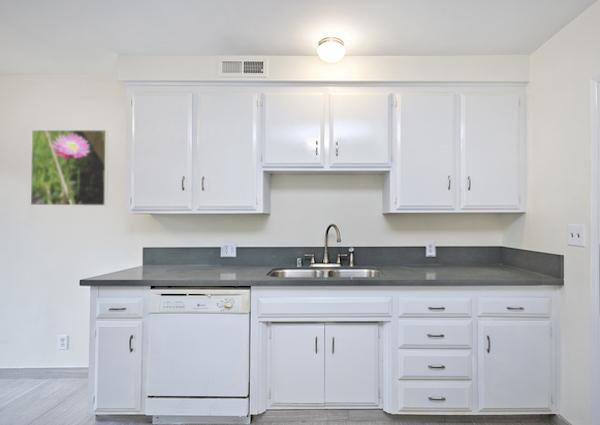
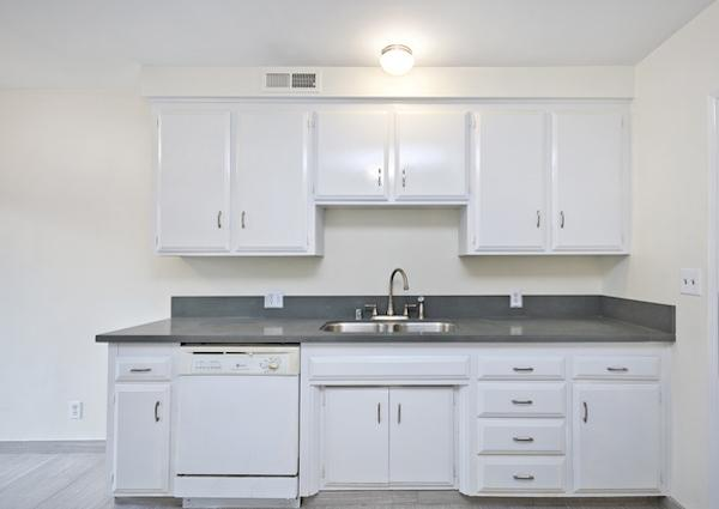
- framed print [30,129,109,207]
